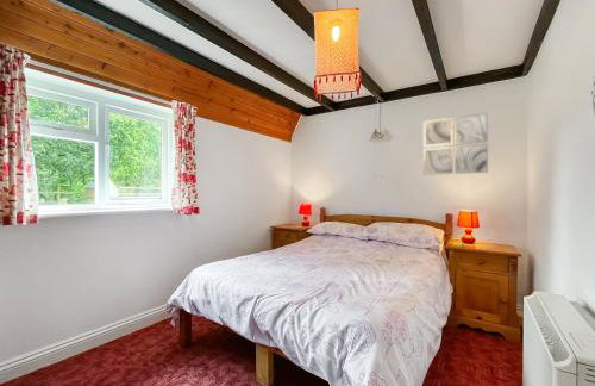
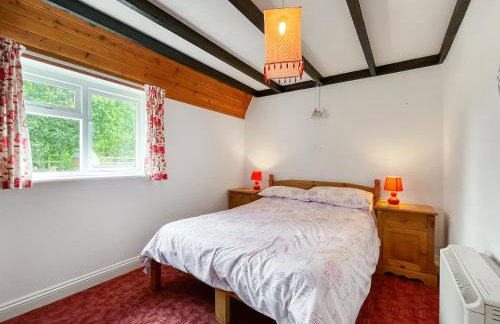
- wall art [422,112,489,176]
